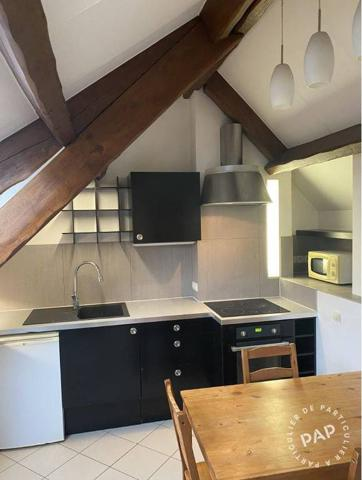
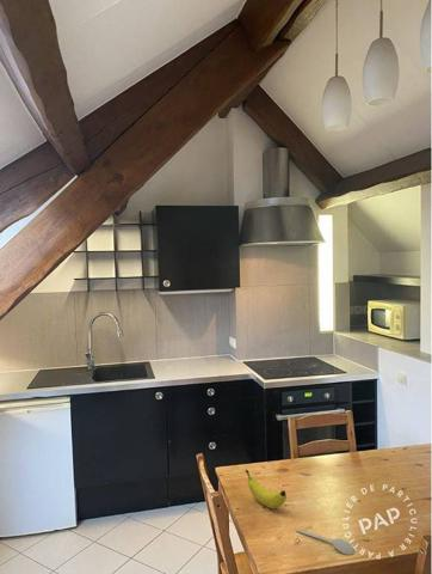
+ fruit [245,469,288,509]
+ spoon [295,527,356,556]
